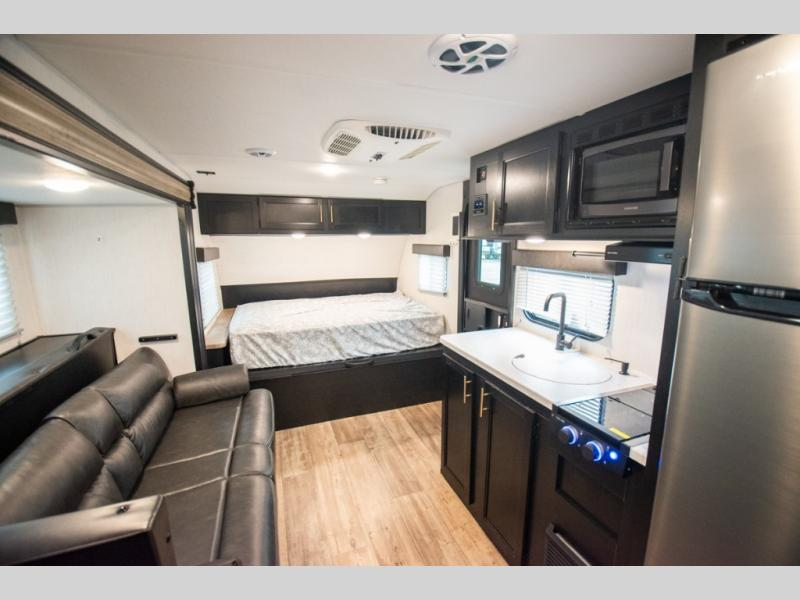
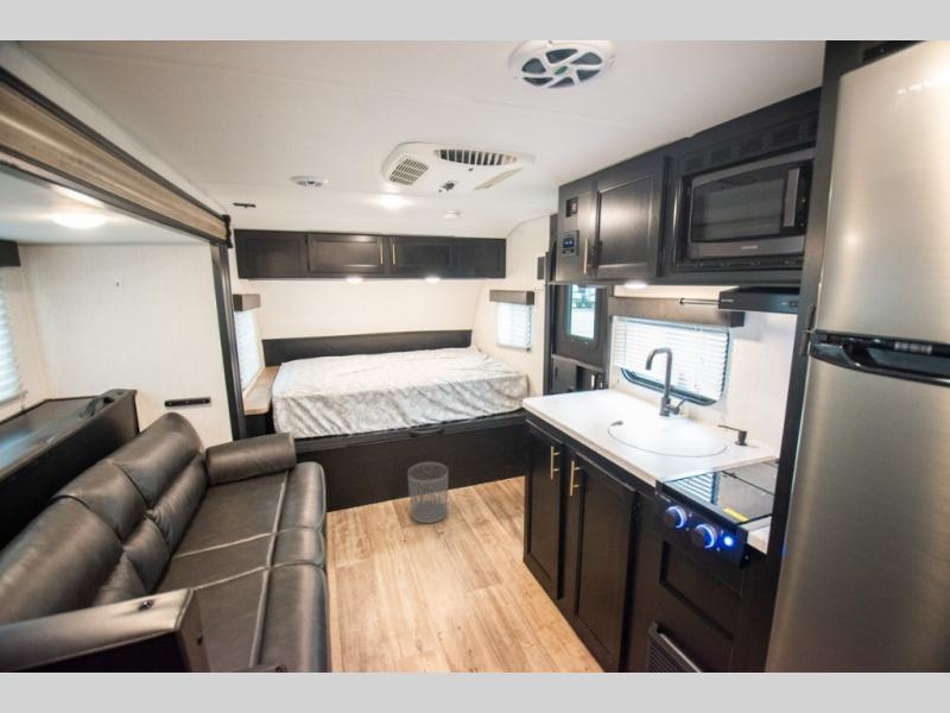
+ waste bin [406,461,449,524]
